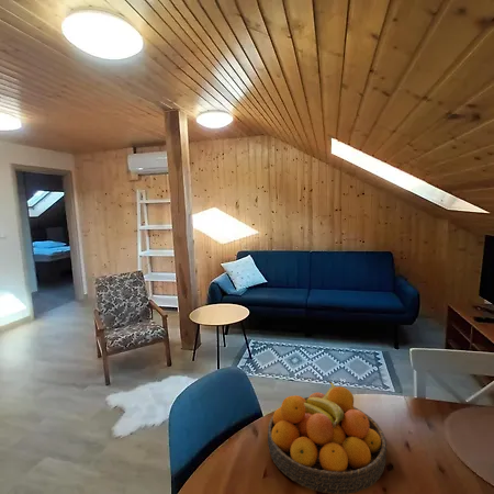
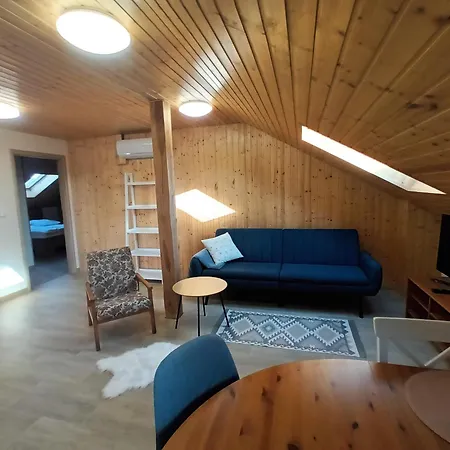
- fruit bowl [267,380,388,494]
